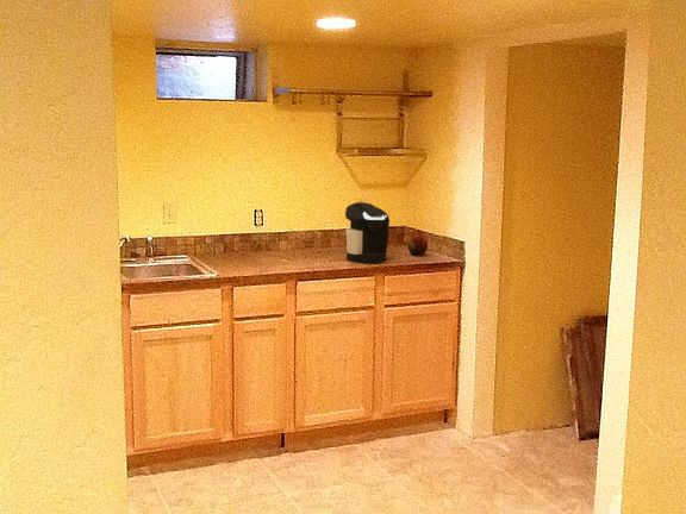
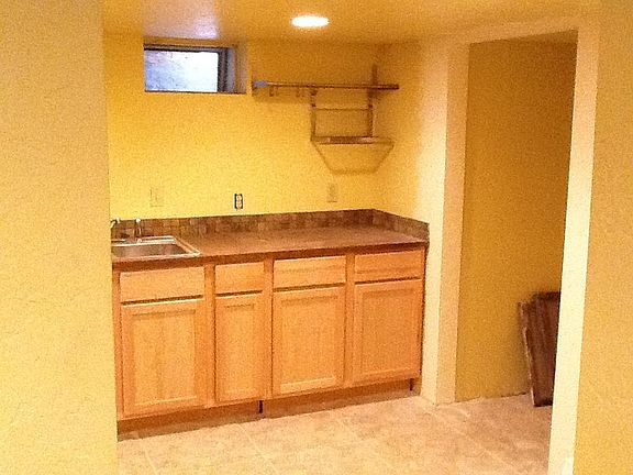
- apple [407,234,429,257]
- coffee maker [344,201,391,264]
